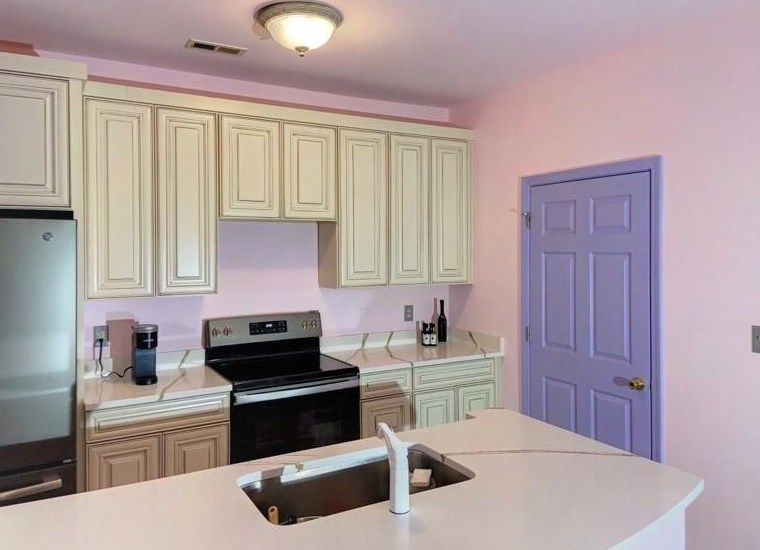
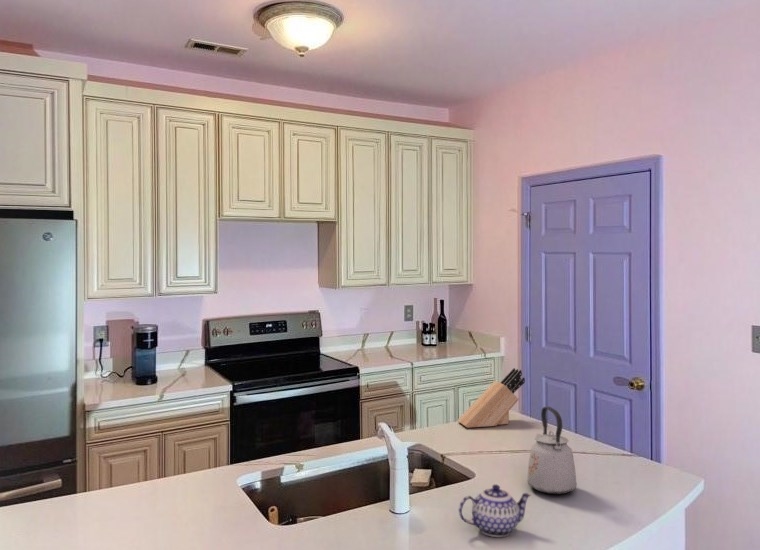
+ kettle [526,406,578,495]
+ teapot [458,483,532,538]
+ knife block [456,367,526,429]
